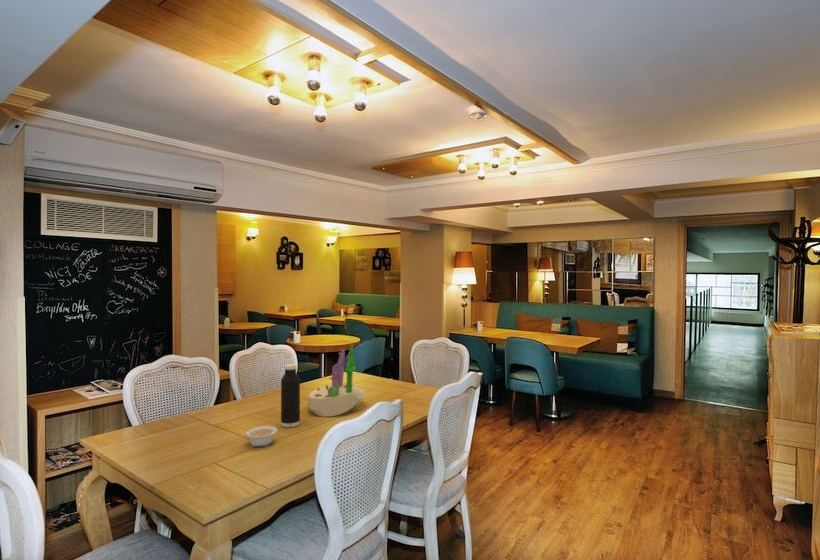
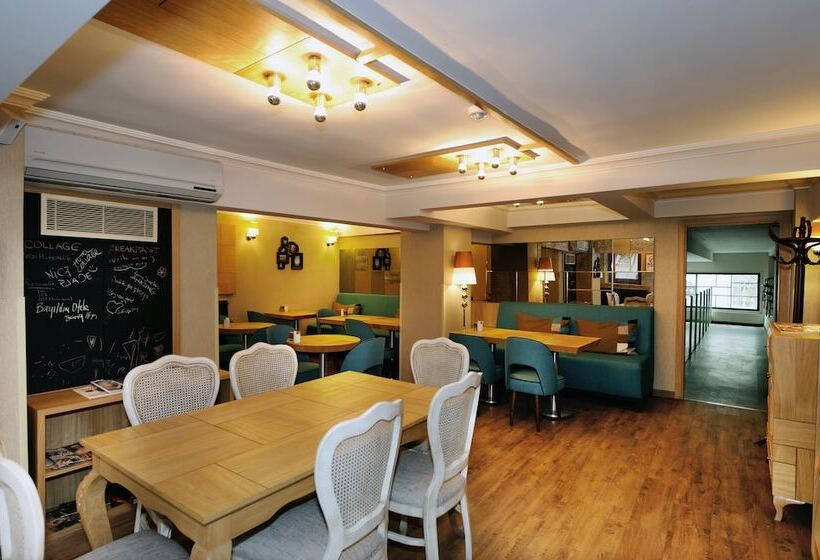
- legume [241,425,279,448]
- water bottle [280,363,301,428]
- succulent planter [307,342,367,418]
